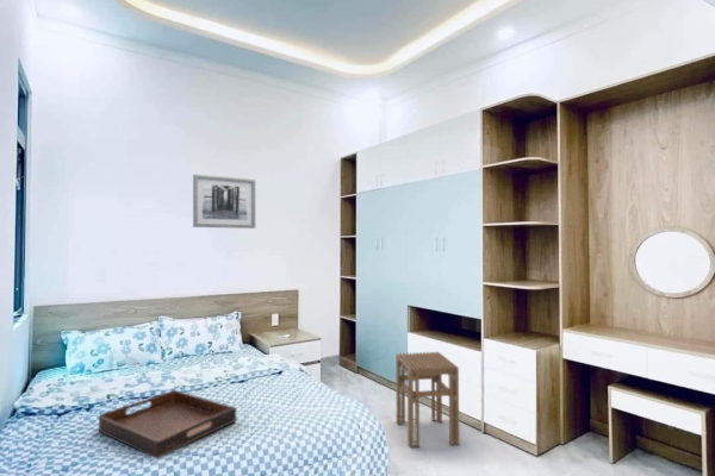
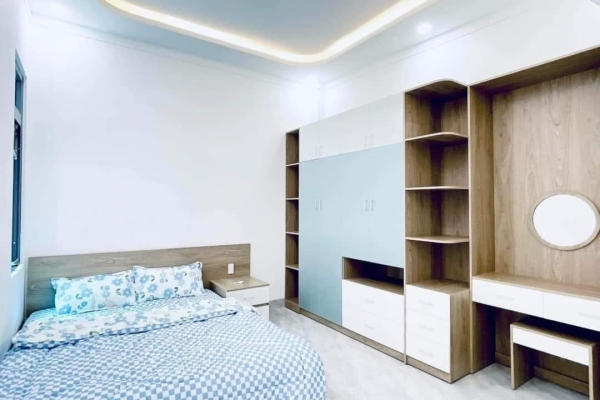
- serving tray [98,389,237,459]
- wall art [192,173,256,230]
- stool [394,350,460,449]
